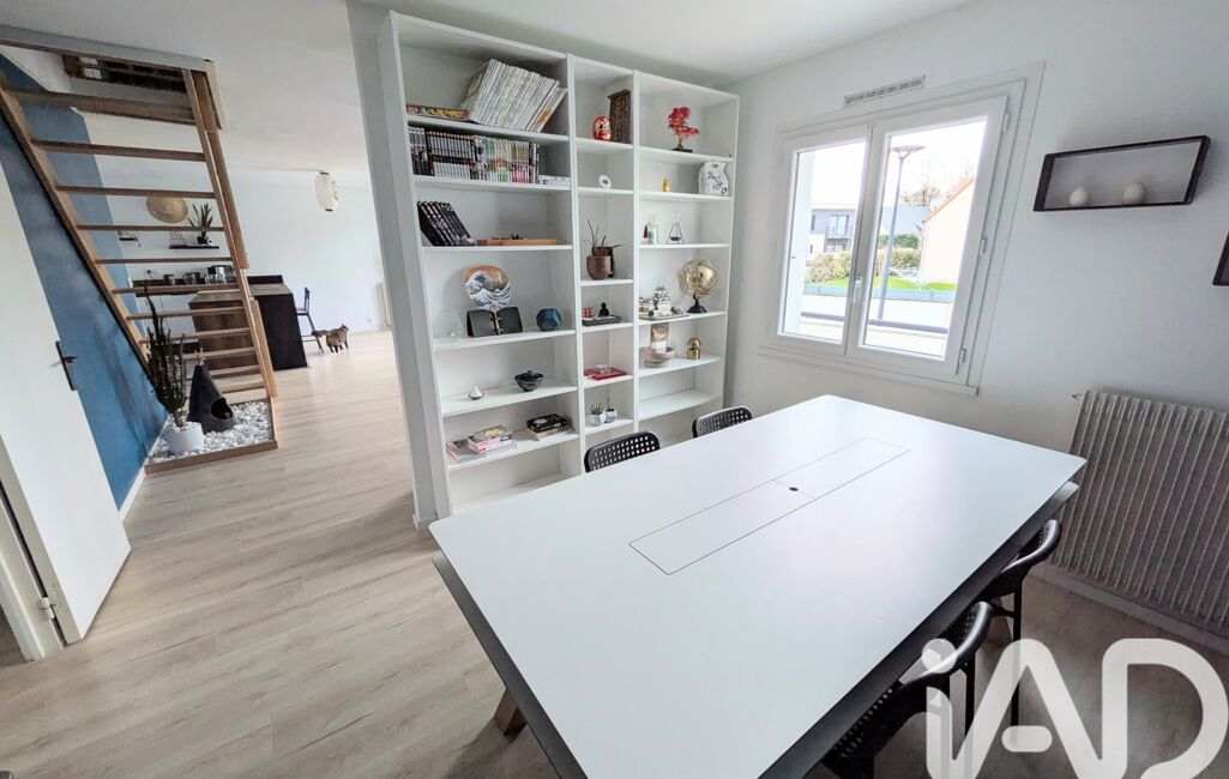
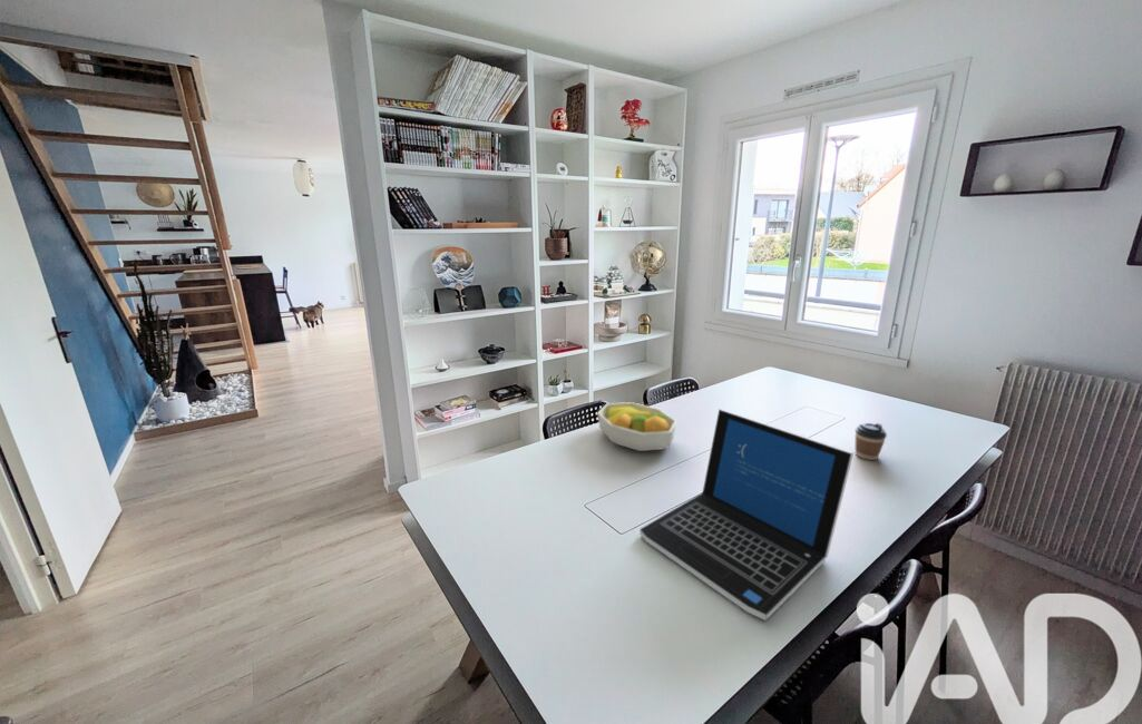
+ coffee cup [855,422,888,461]
+ laptop [638,408,855,622]
+ fruit bowl [596,401,679,452]
